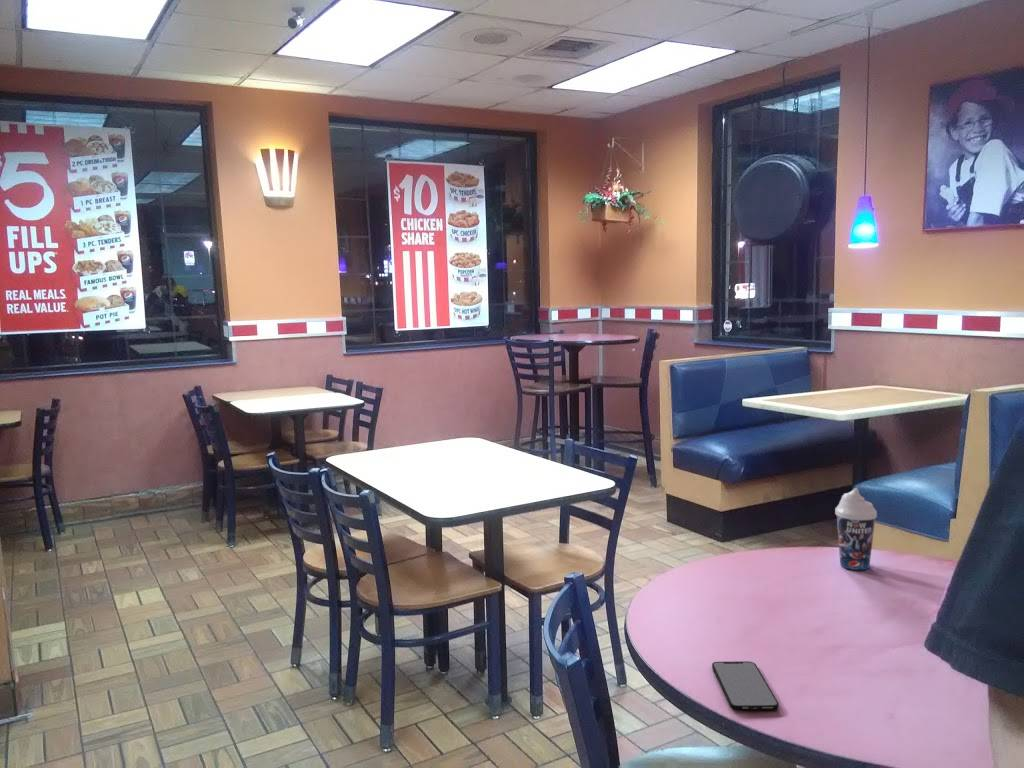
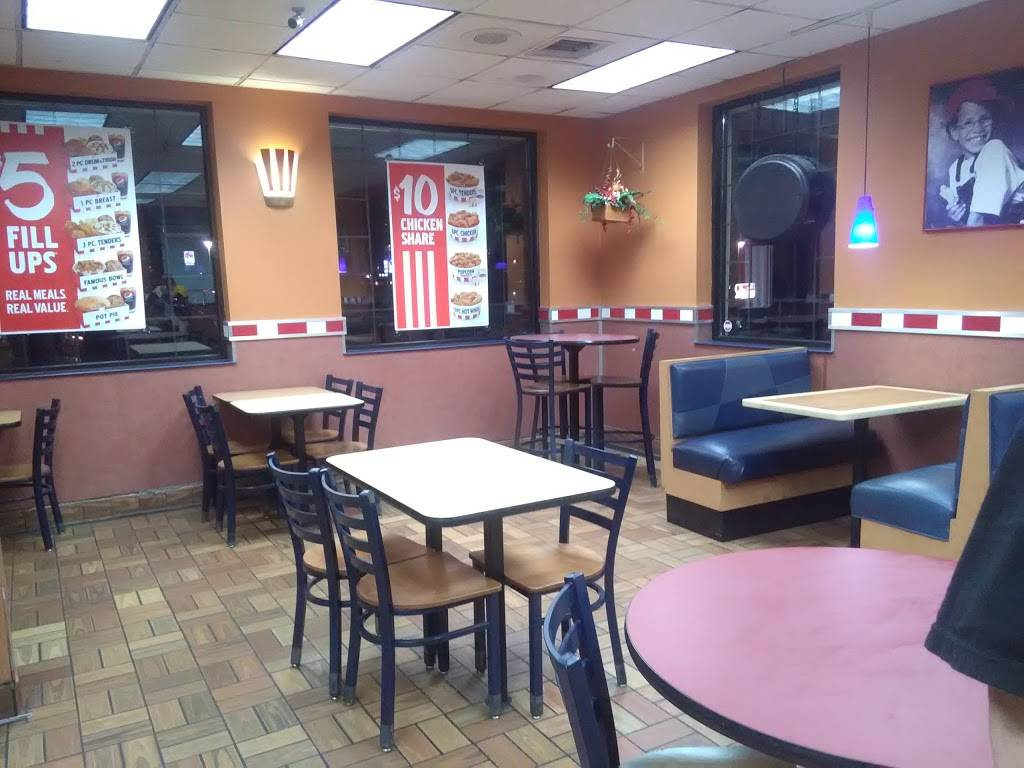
- smartphone [711,660,779,711]
- beverage cup [834,487,878,571]
